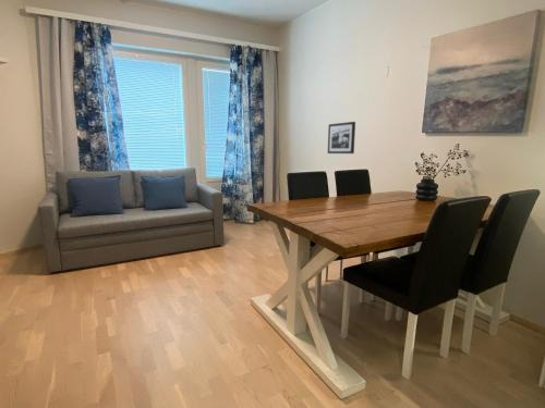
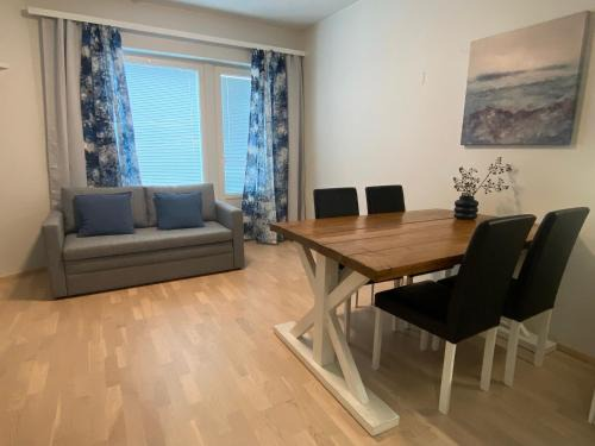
- picture frame [327,121,356,154]
